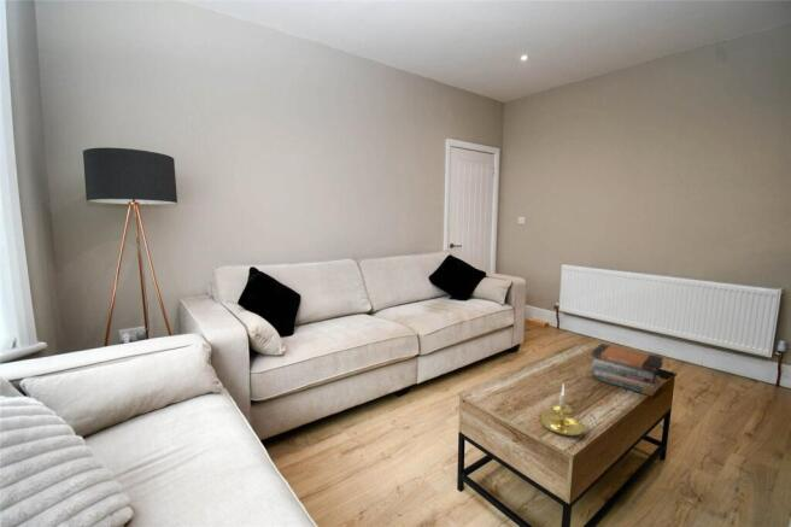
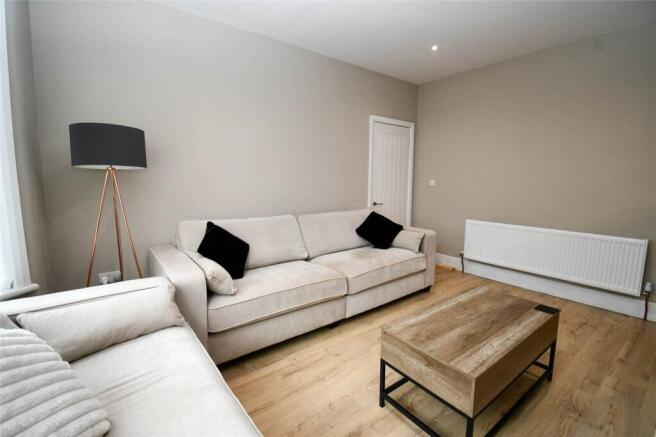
- candle holder [538,382,592,438]
- book stack [590,342,664,398]
